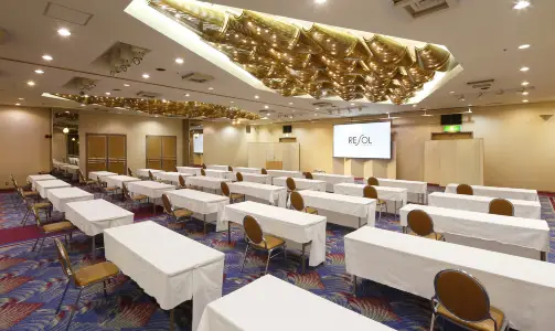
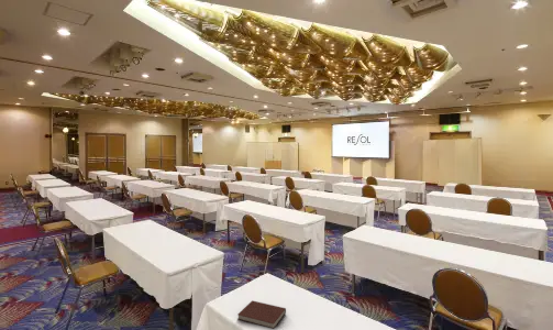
+ notebook [236,299,287,330]
